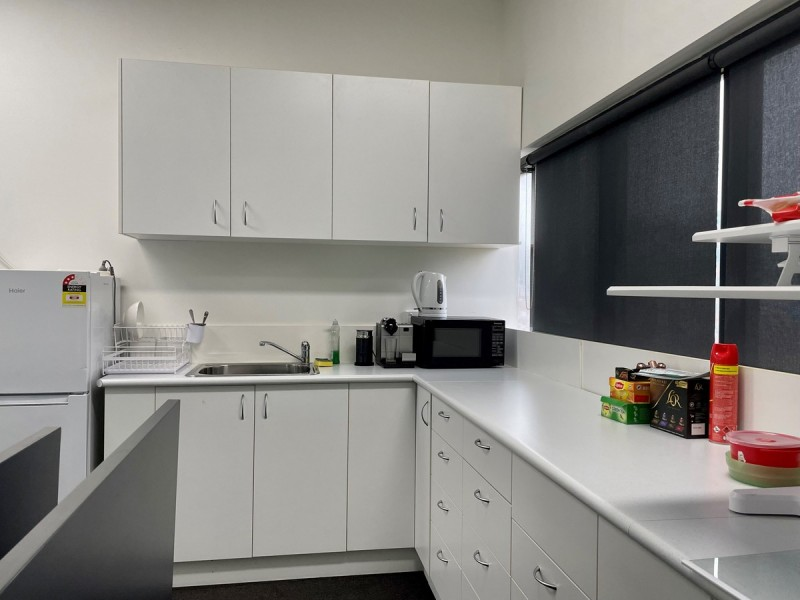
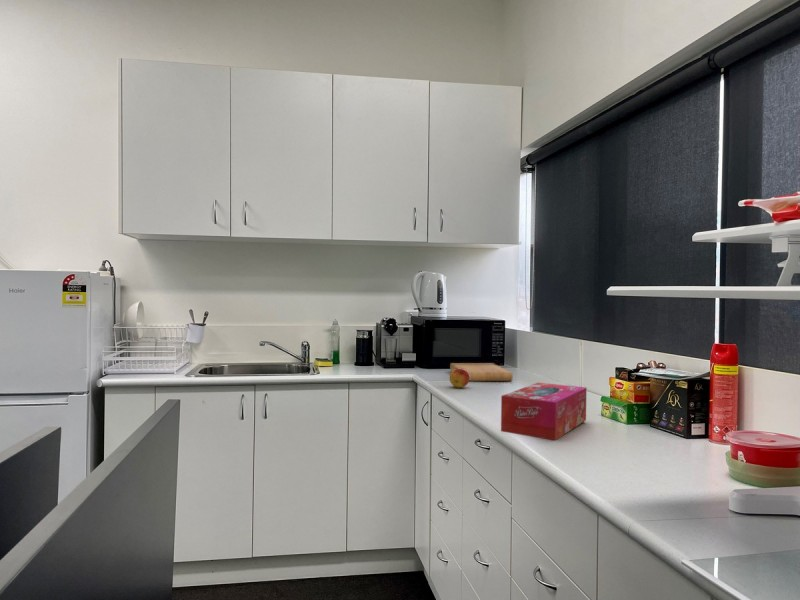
+ tissue box [500,382,588,441]
+ cutting board [449,362,514,382]
+ fruit [449,368,470,389]
